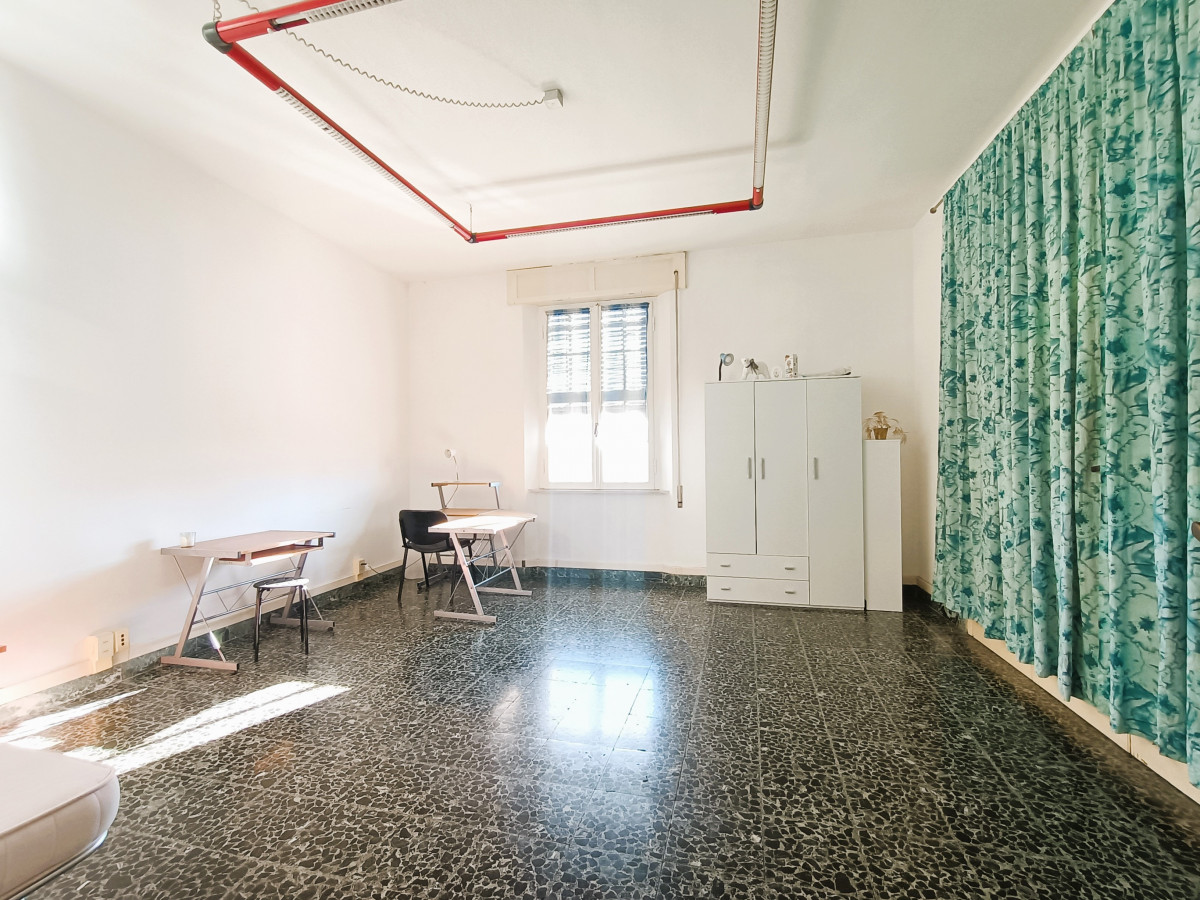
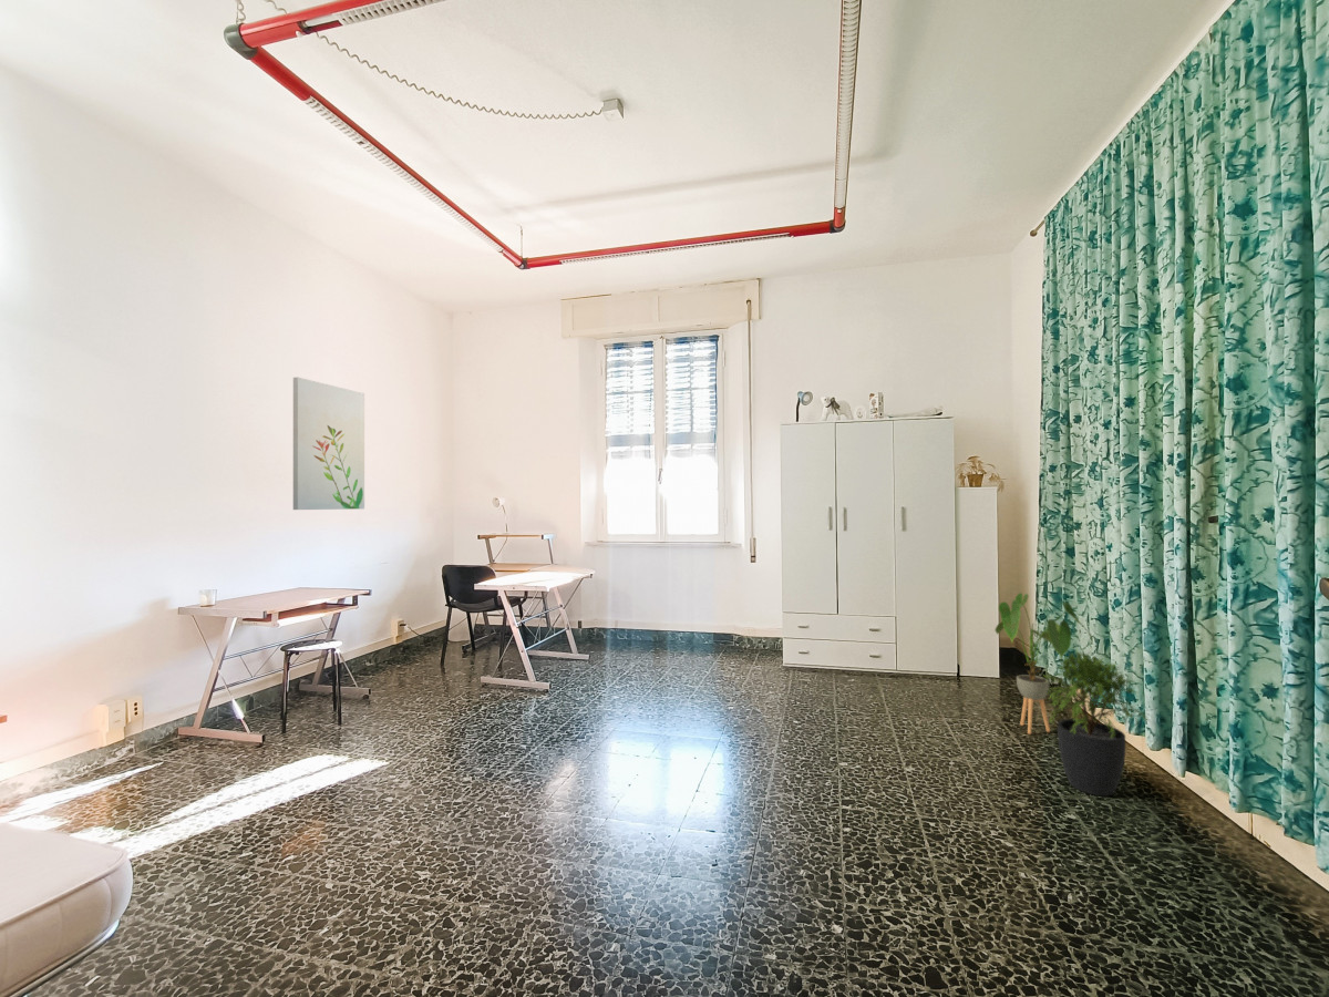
+ house plant [993,592,1094,736]
+ wall art [292,376,365,511]
+ potted plant [1040,648,1153,798]
